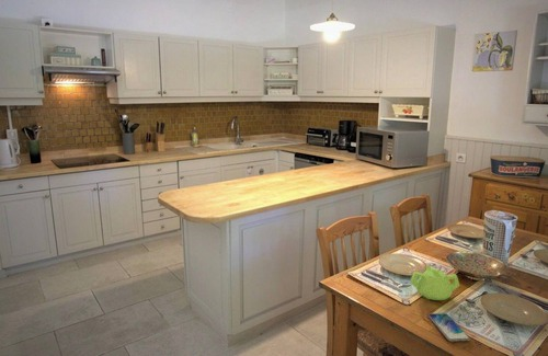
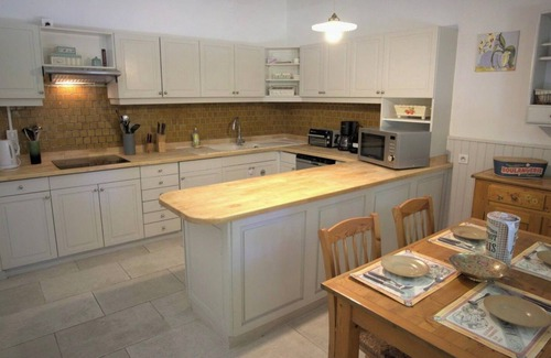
- teapot [409,264,460,301]
- smartphone [427,312,471,343]
